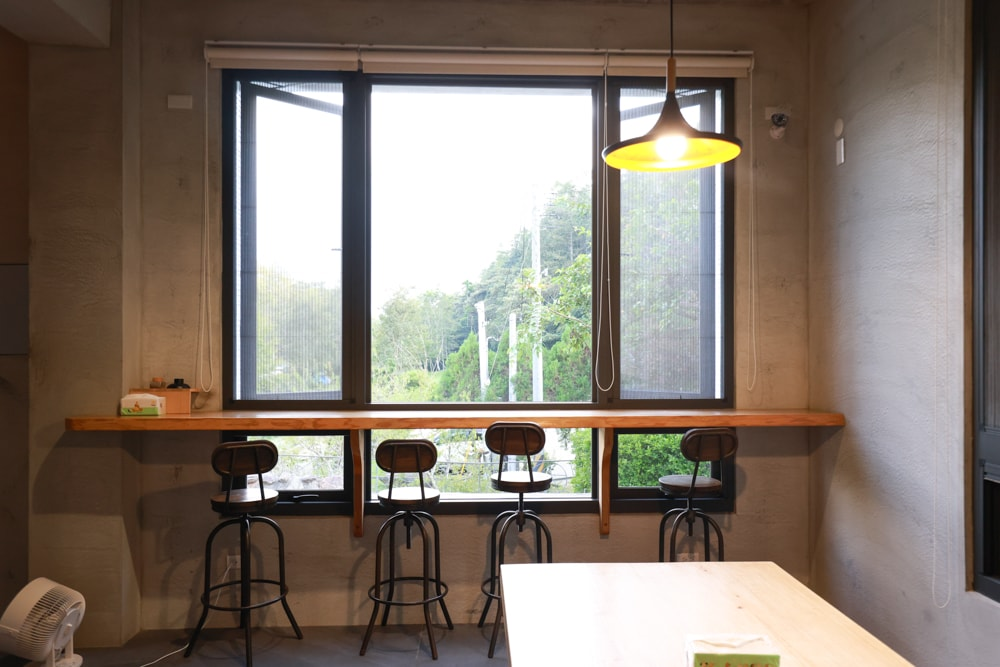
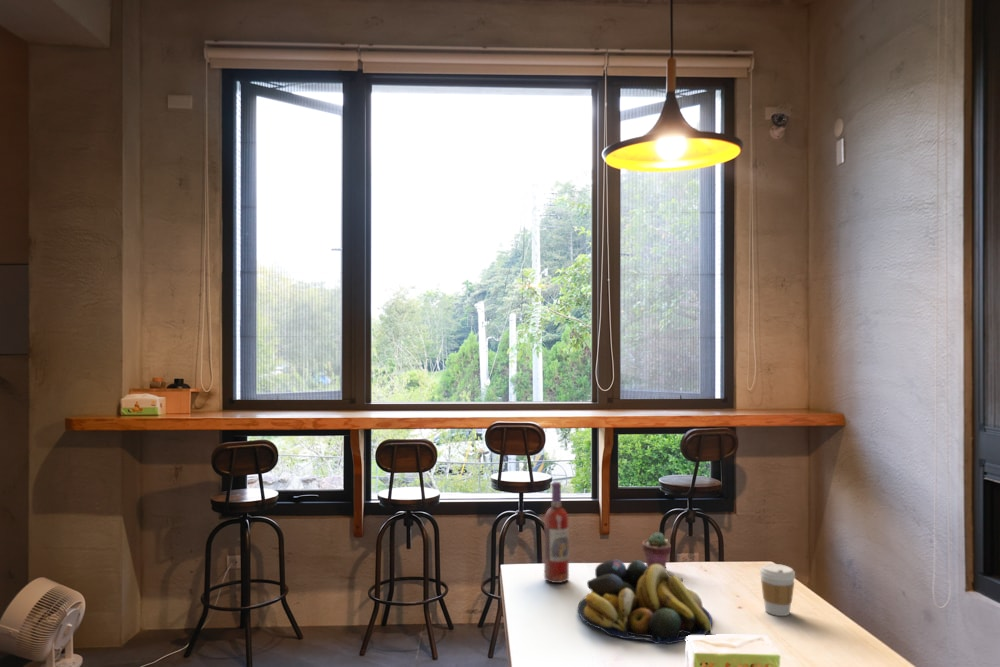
+ potted succulent [641,531,672,570]
+ fruit bowl [577,558,713,645]
+ wine bottle [543,481,570,584]
+ coffee cup [759,563,796,617]
